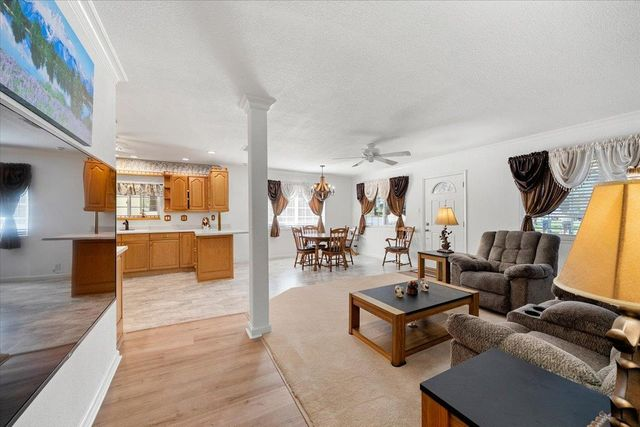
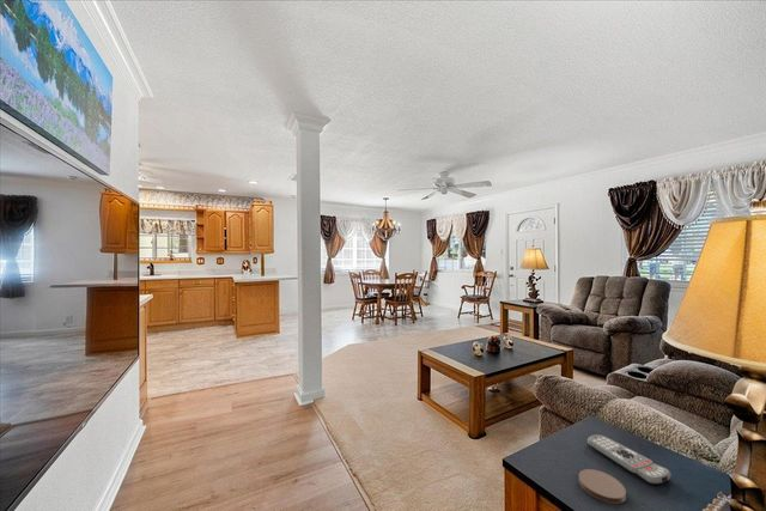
+ remote control [586,433,671,486]
+ coaster [577,468,627,505]
